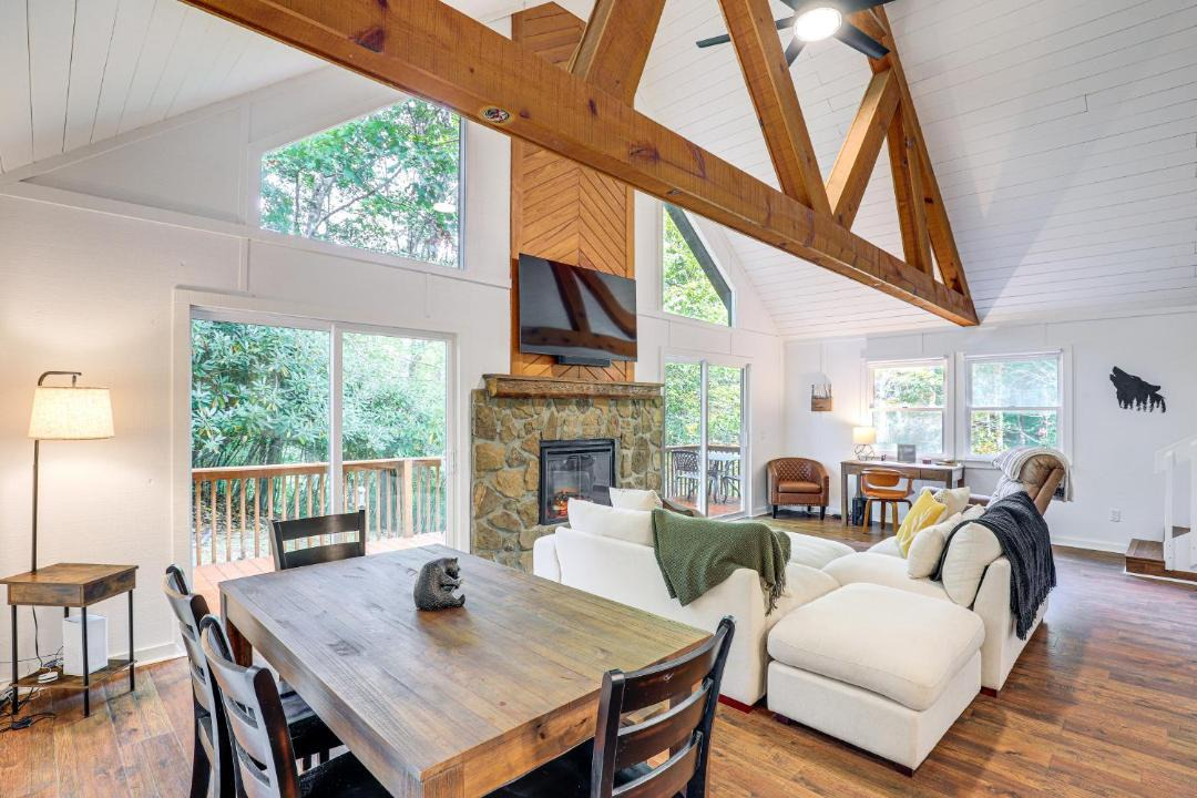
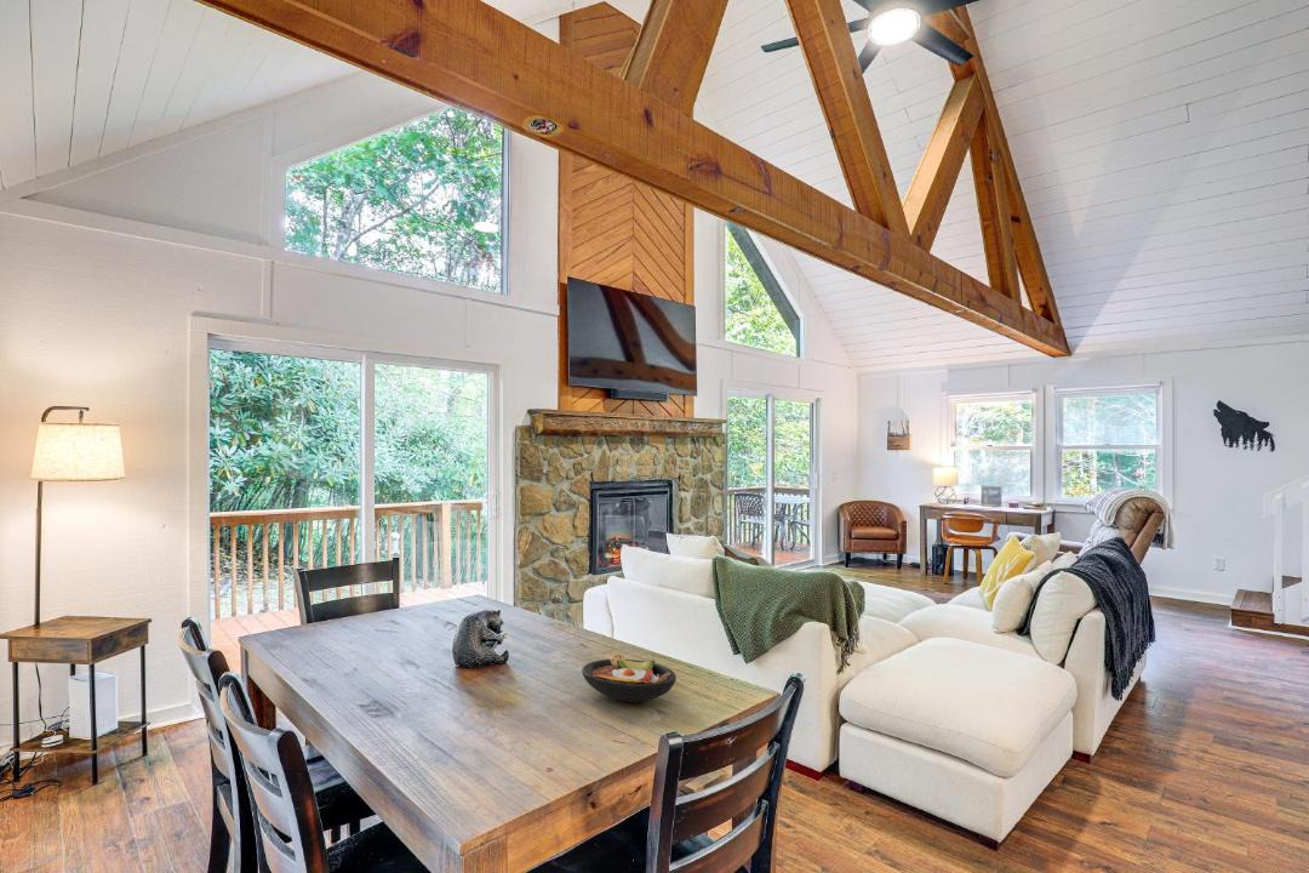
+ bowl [581,652,678,703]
